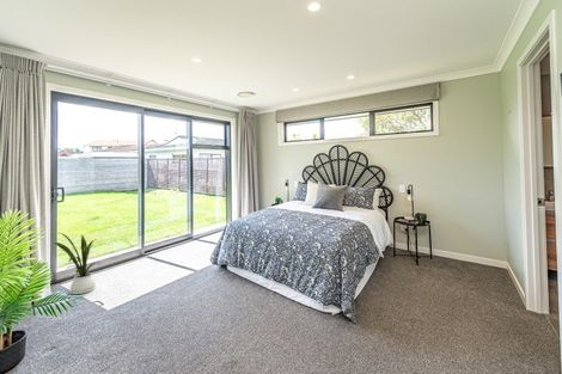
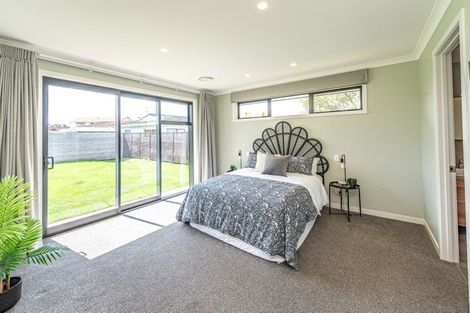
- house plant [51,232,102,295]
